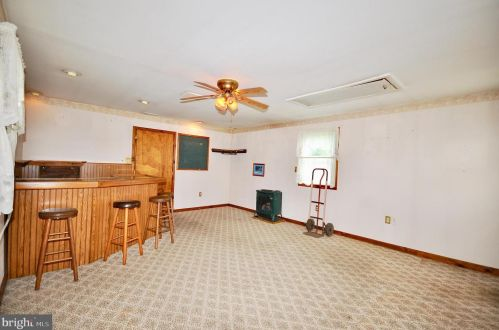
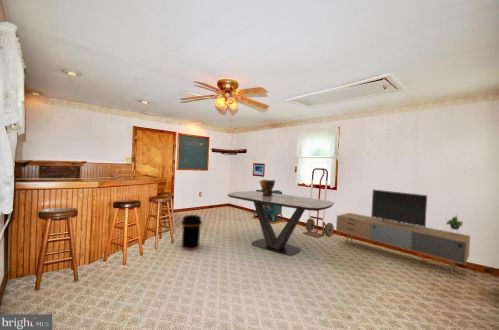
+ trash can [180,214,203,251]
+ media console [335,189,471,275]
+ dining table [227,190,335,257]
+ decorative urn [258,179,276,196]
